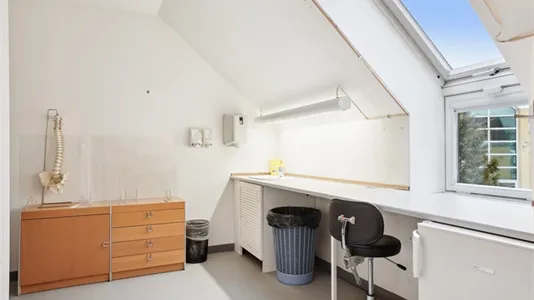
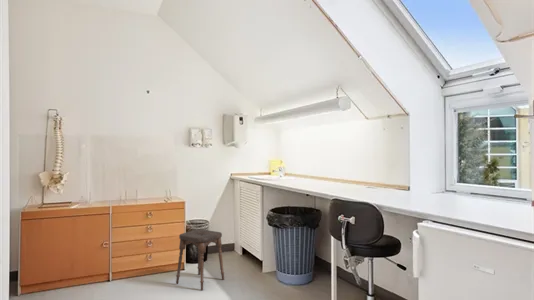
+ stool [175,229,225,291]
